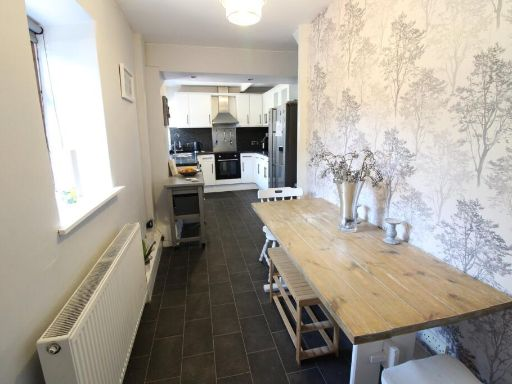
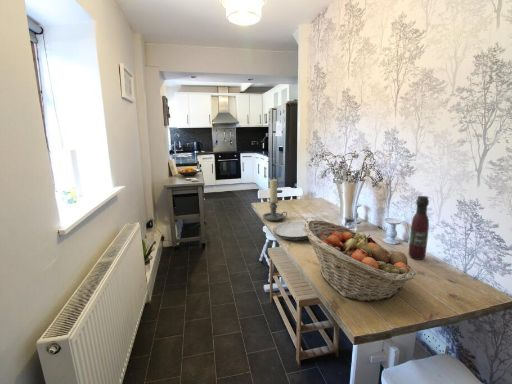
+ fruit basket [303,219,417,303]
+ candle holder [262,178,288,222]
+ plate [272,221,313,241]
+ wine bottle [408,195,430,261]
